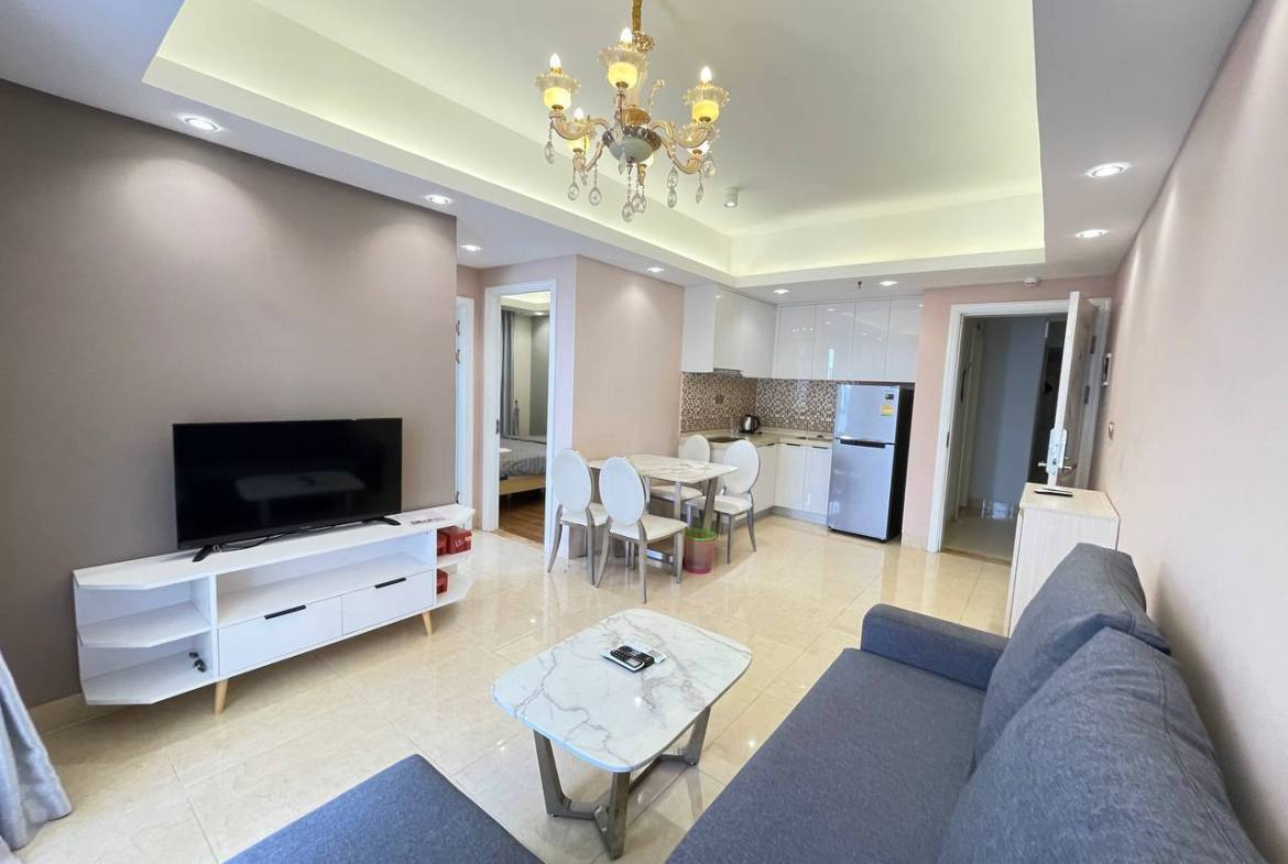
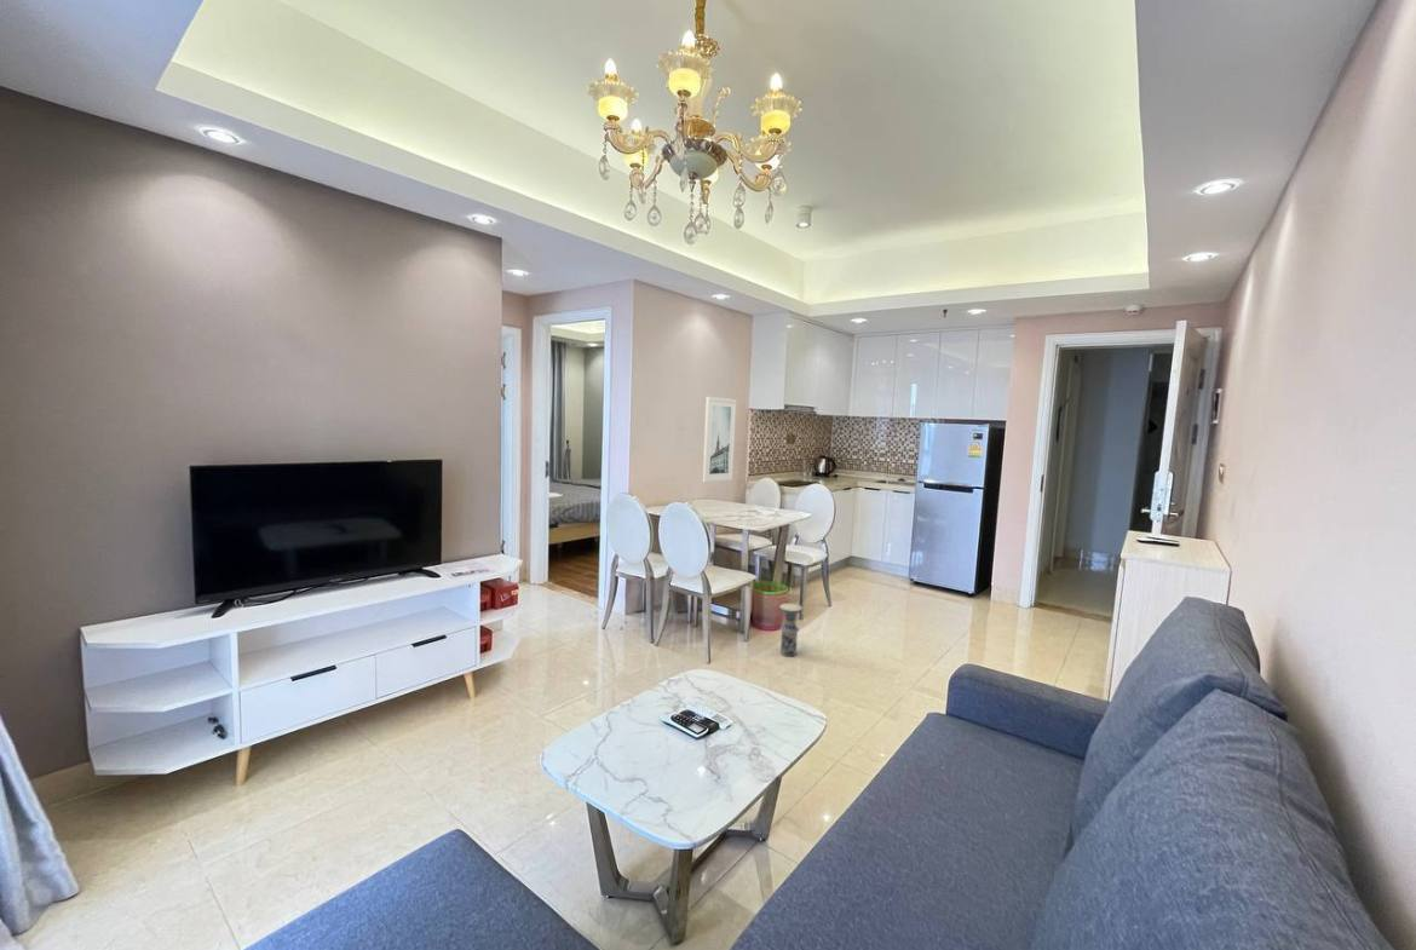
+ vase [778,603,804,657]
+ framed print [702,396,737,484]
